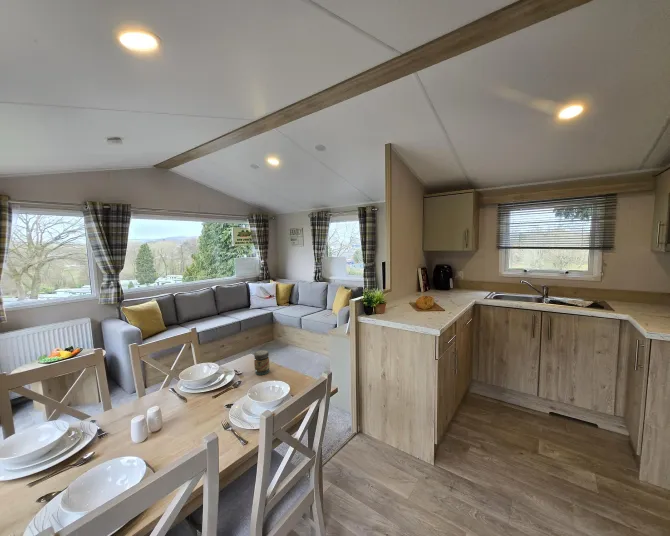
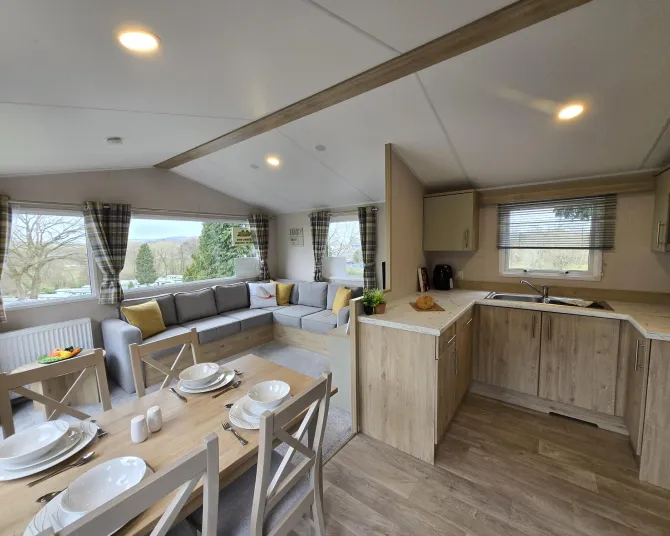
- jar [253,349,271,376]
